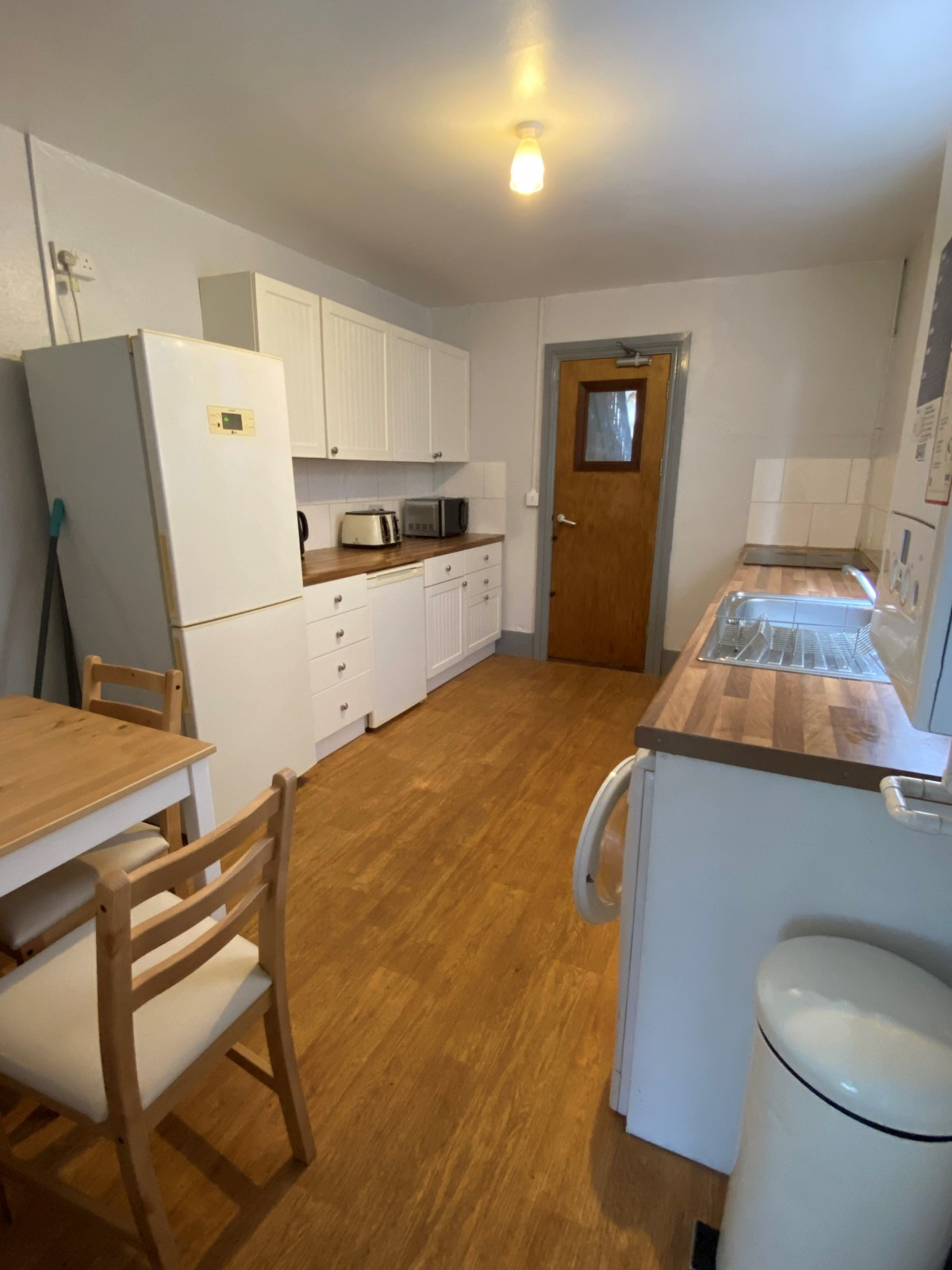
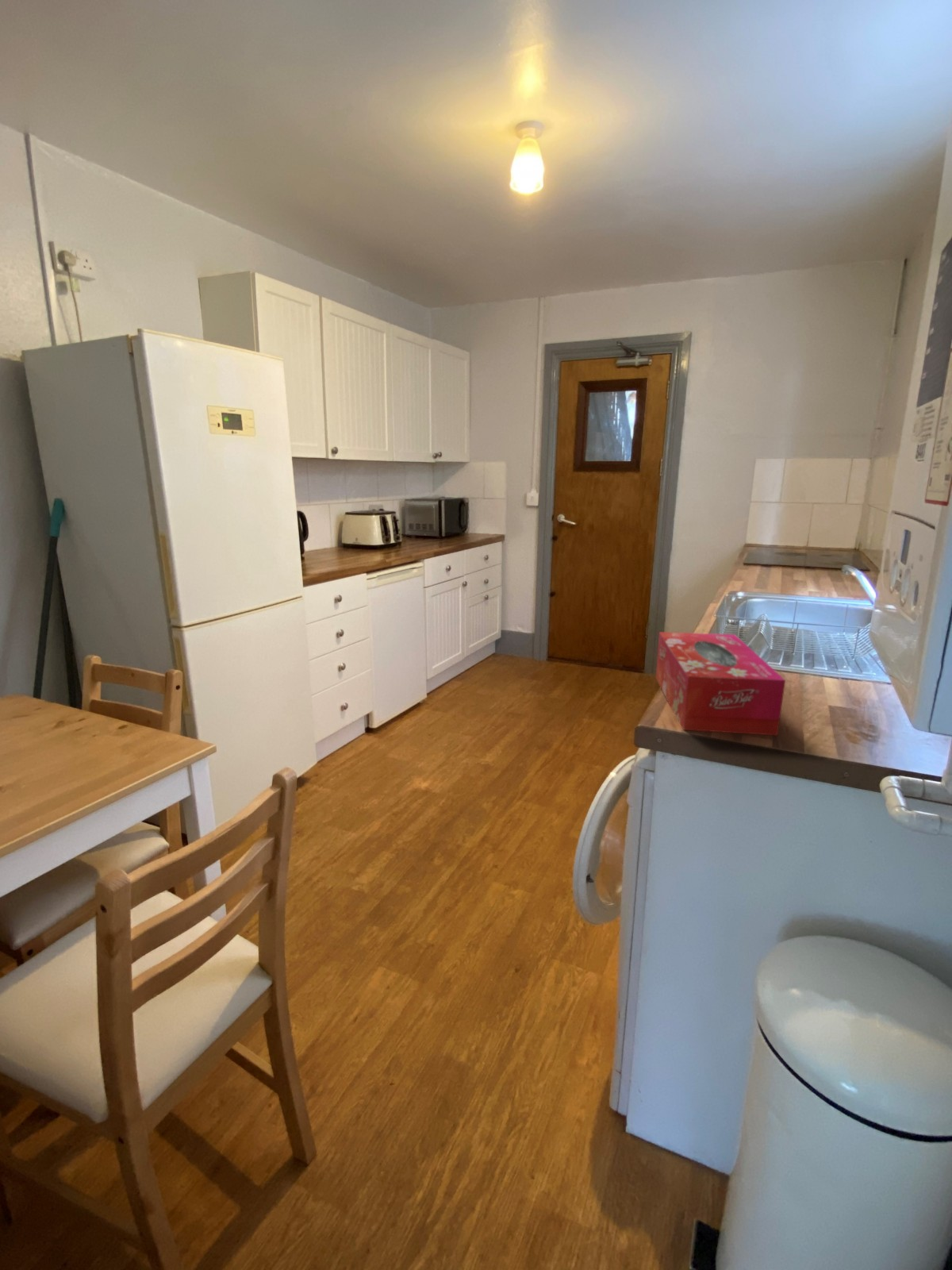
+ tissue box [655,631,786,737]
